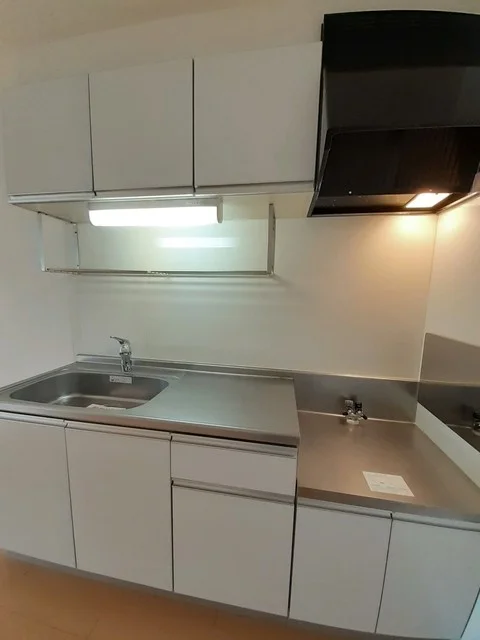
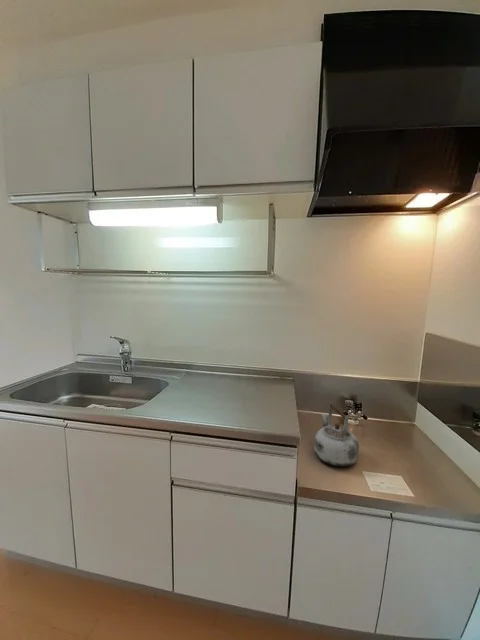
+ kettle [313,402,360,468]
